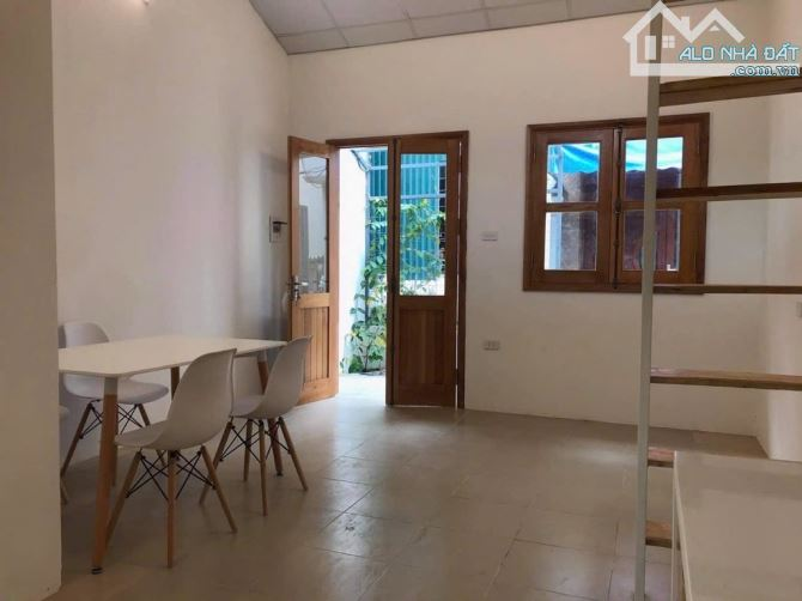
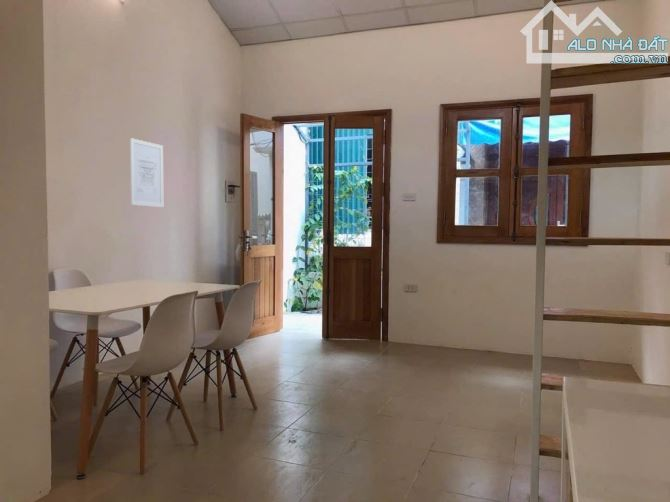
+ wall art [129,137,164,208]
